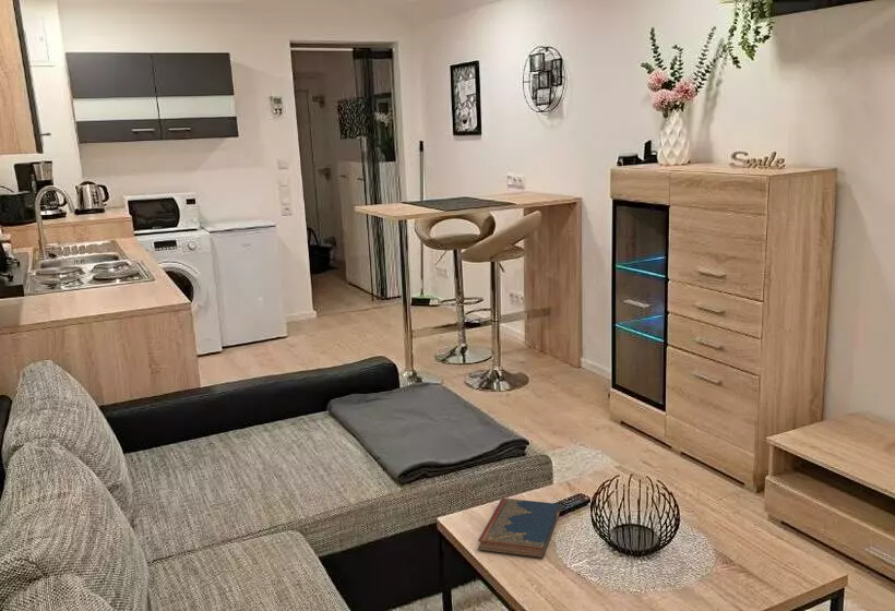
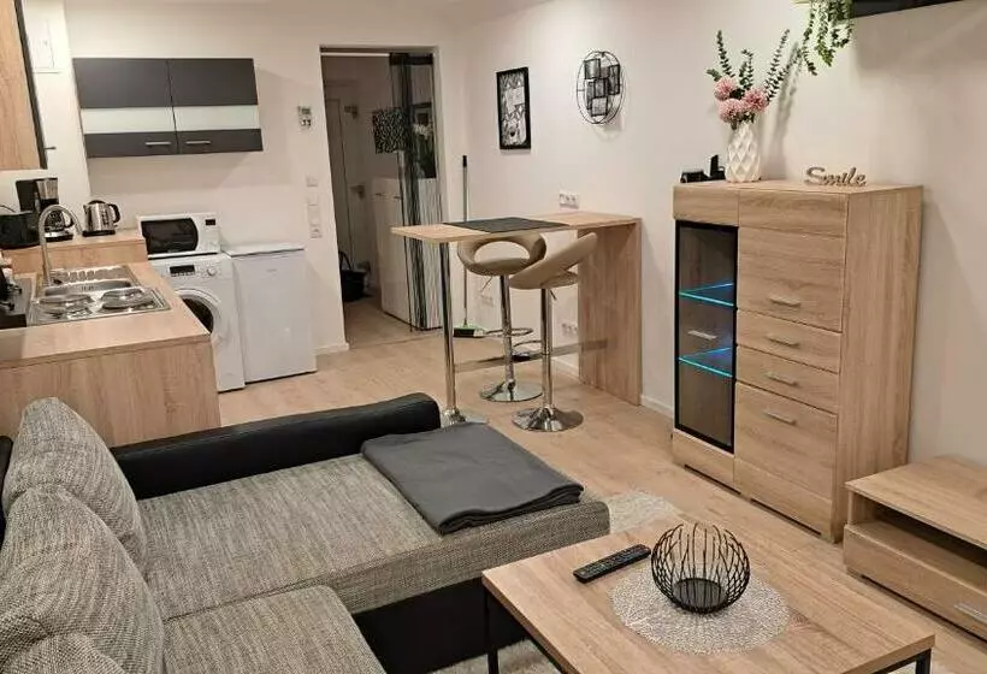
- hardcover book [477,496,562,559]
